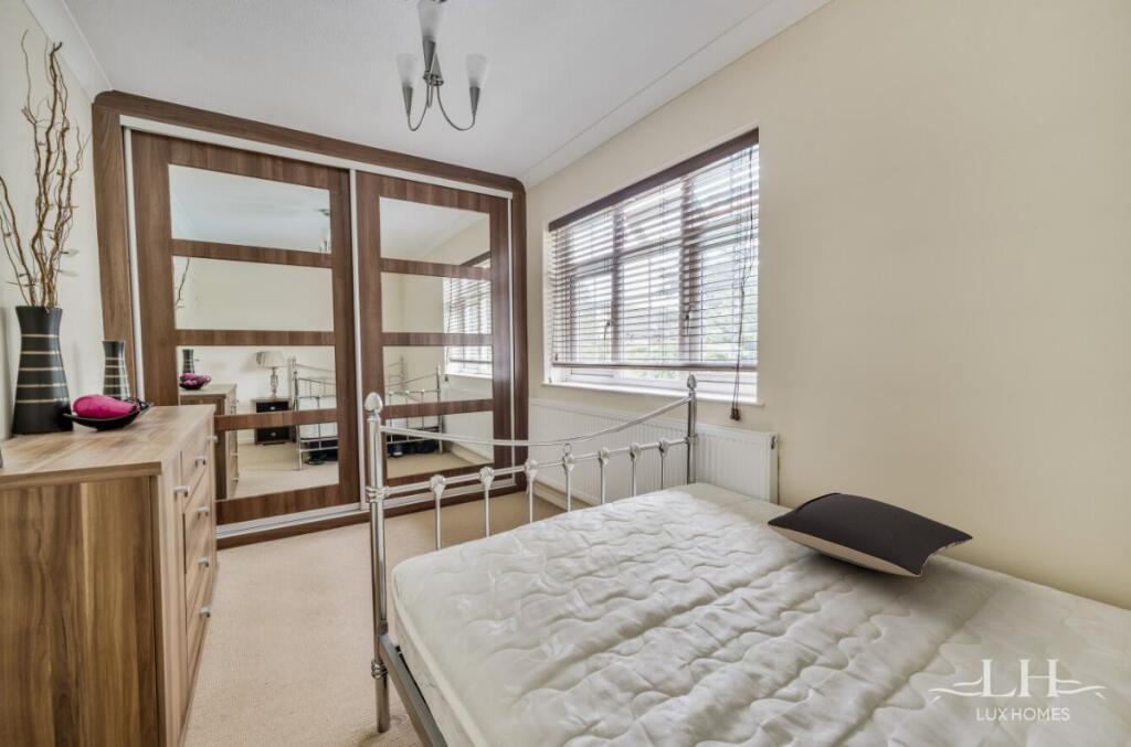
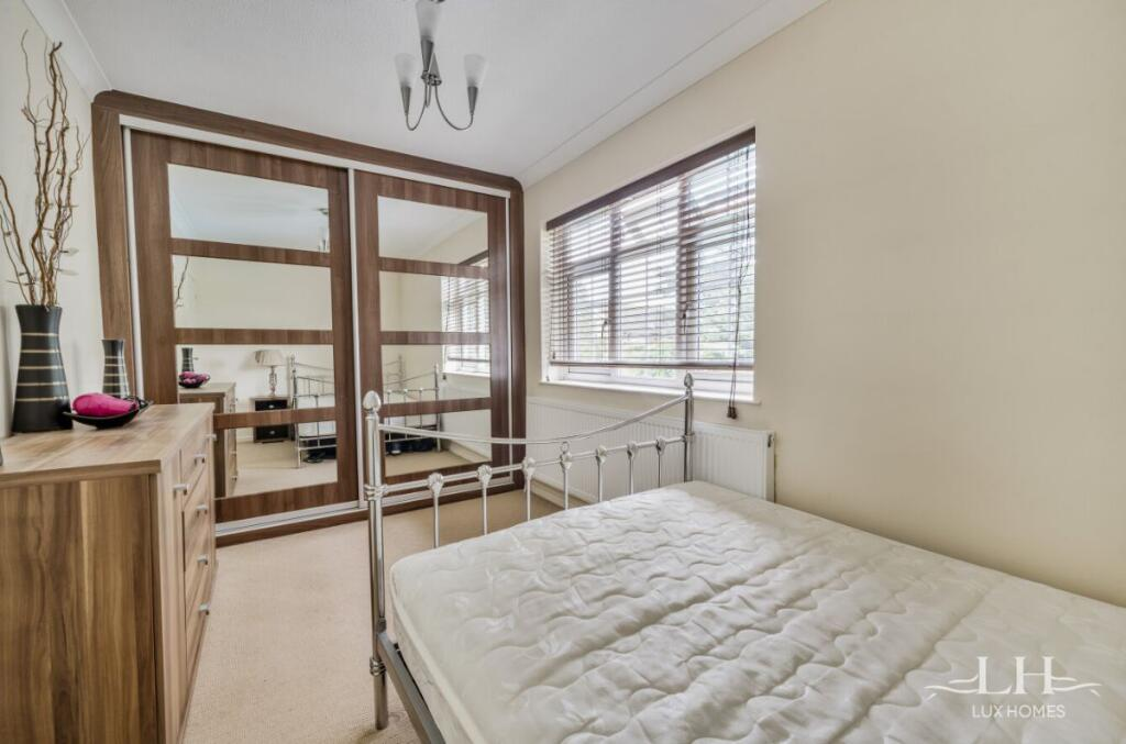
- pillow [767,492,974,578]
